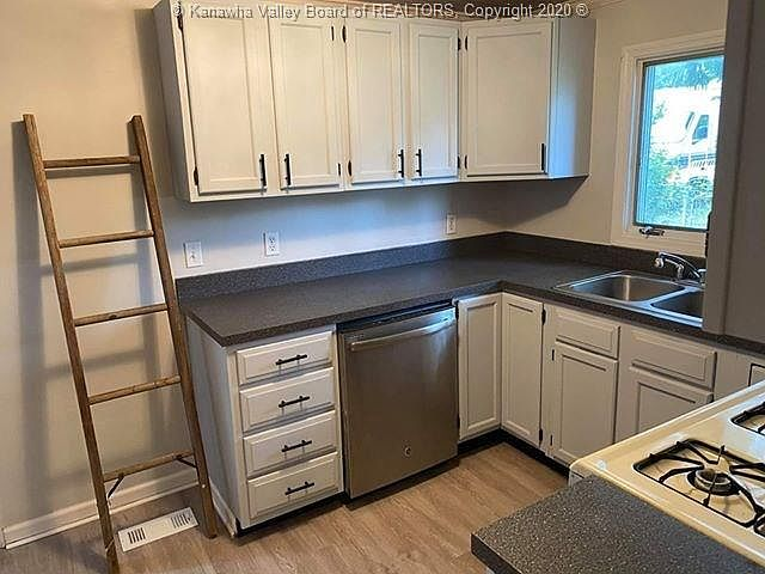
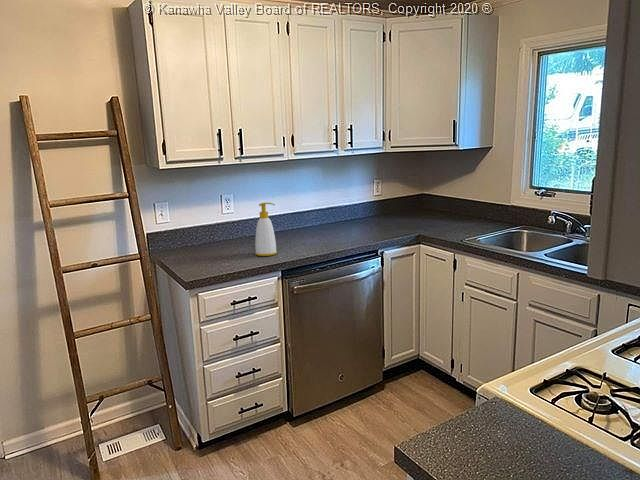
+ soap bottle [254,202,278,257]
